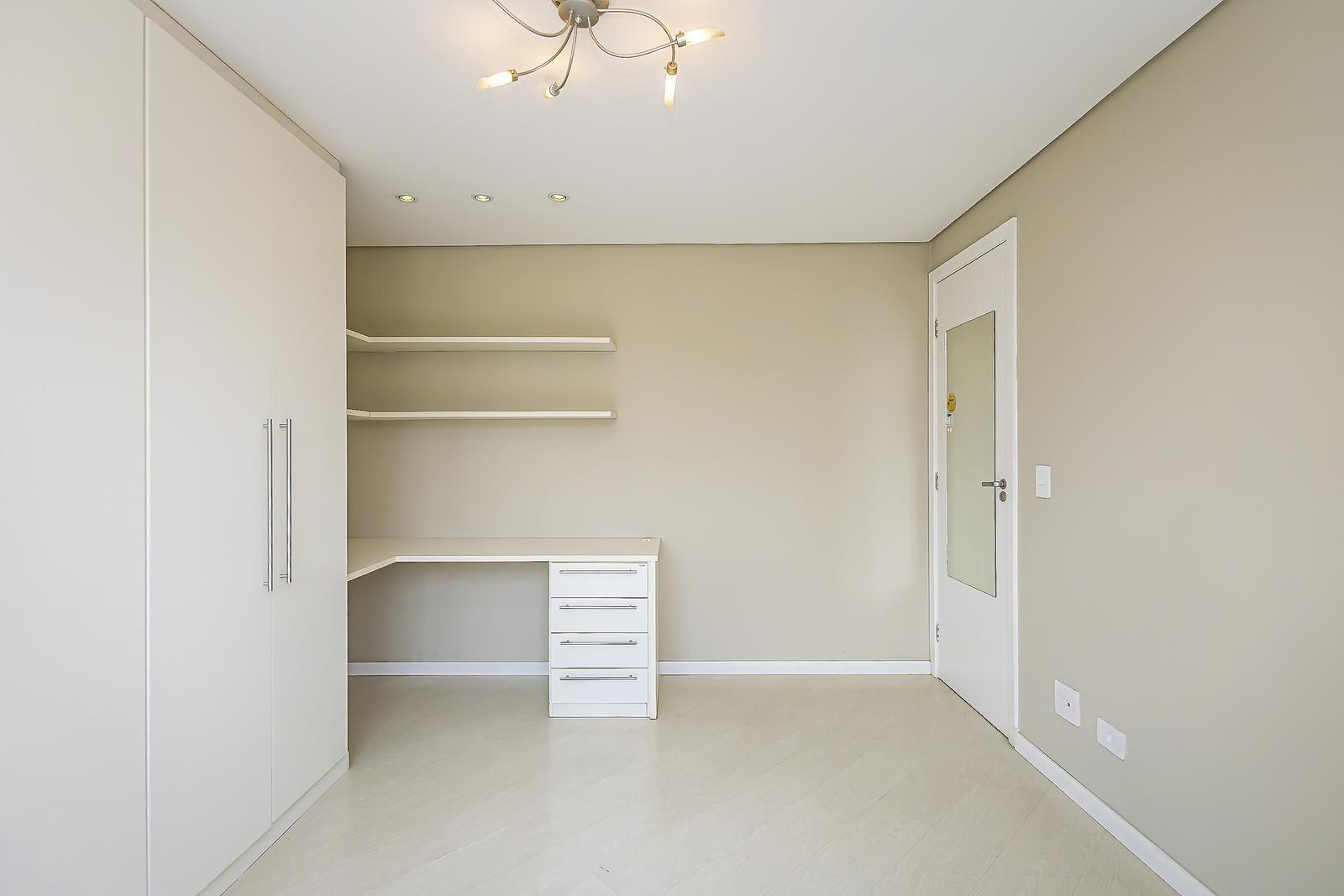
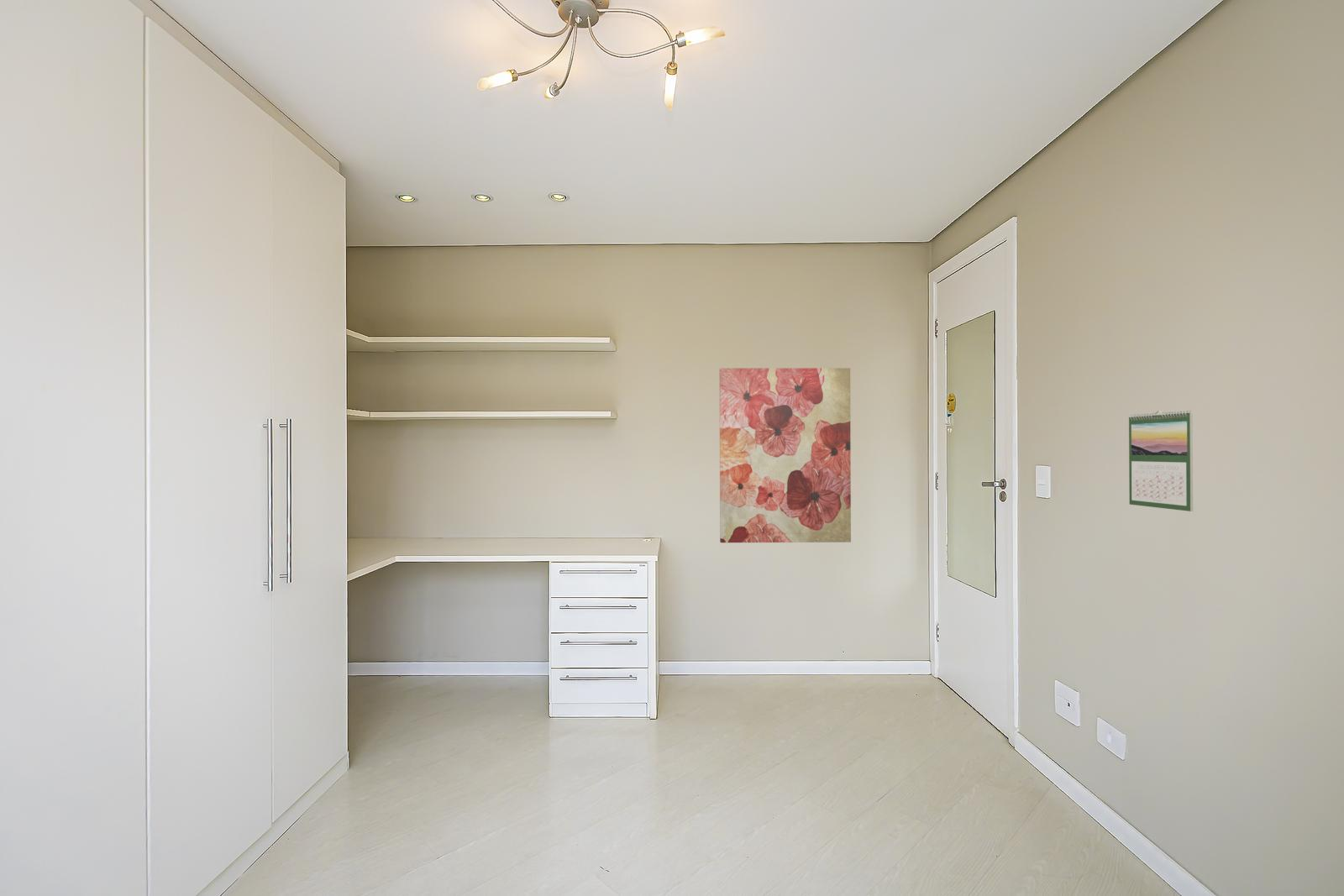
+ calendar [1128,409,1194,512]
+ wall art [719,367,852,543]
